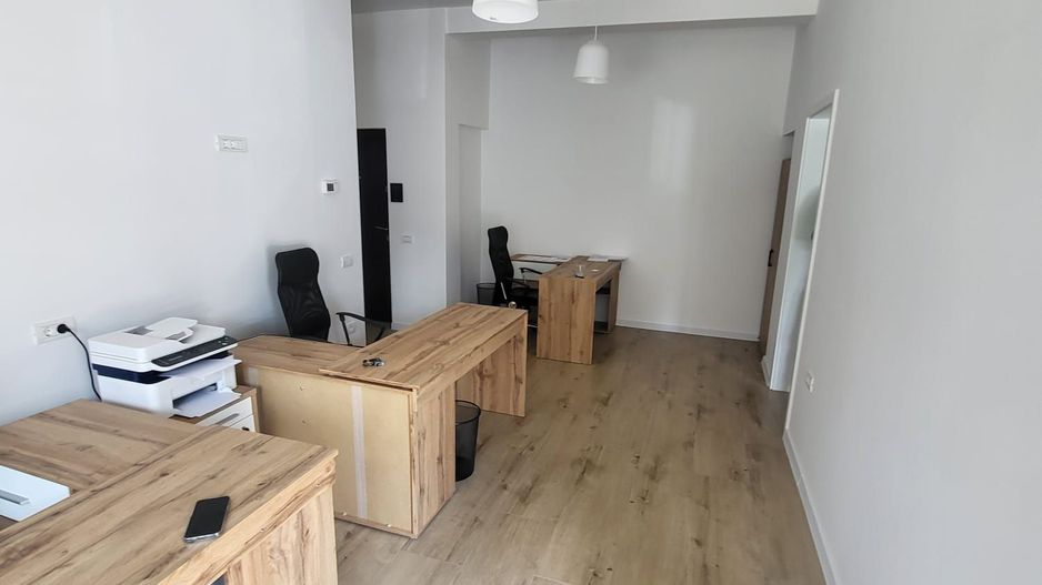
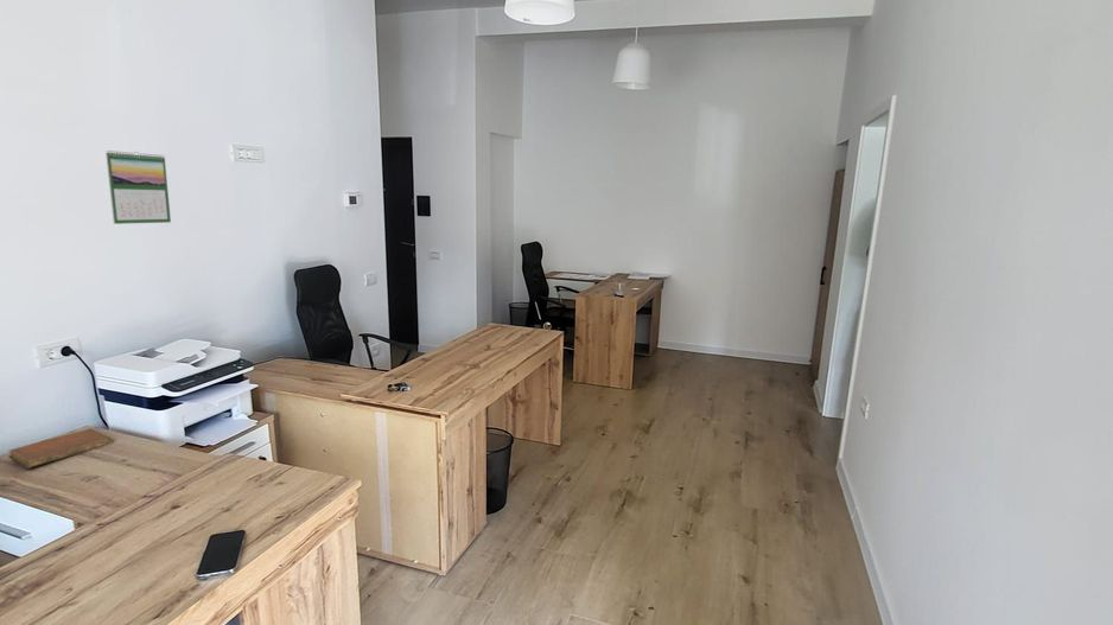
+ notebook [7,427,114,470]
+ calendar [104,149,172,225]
